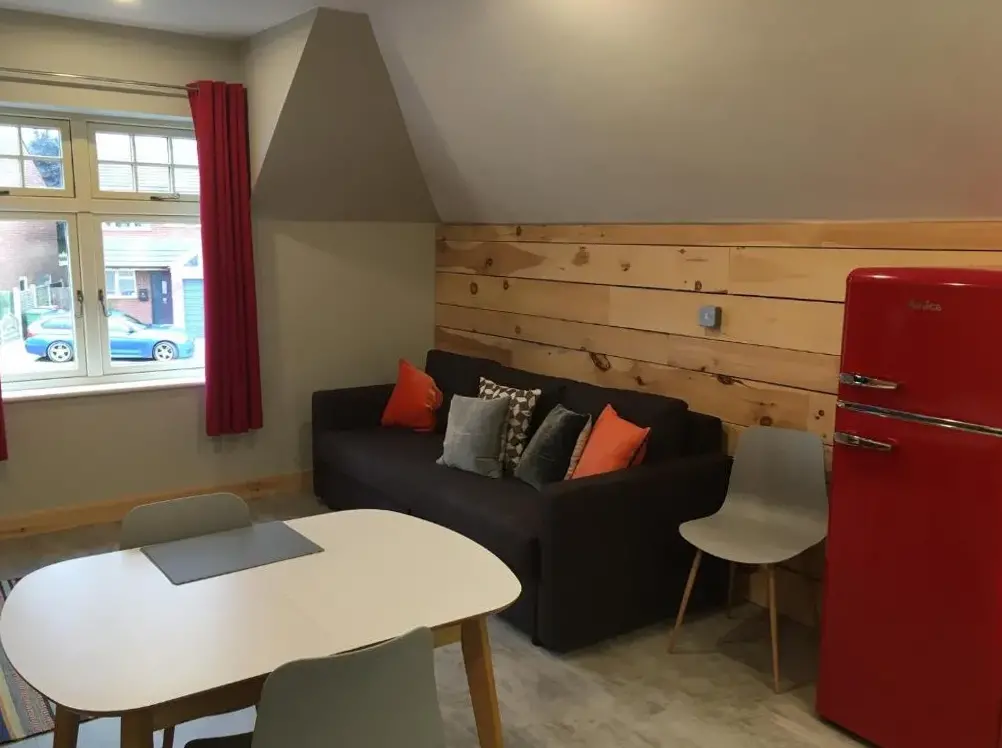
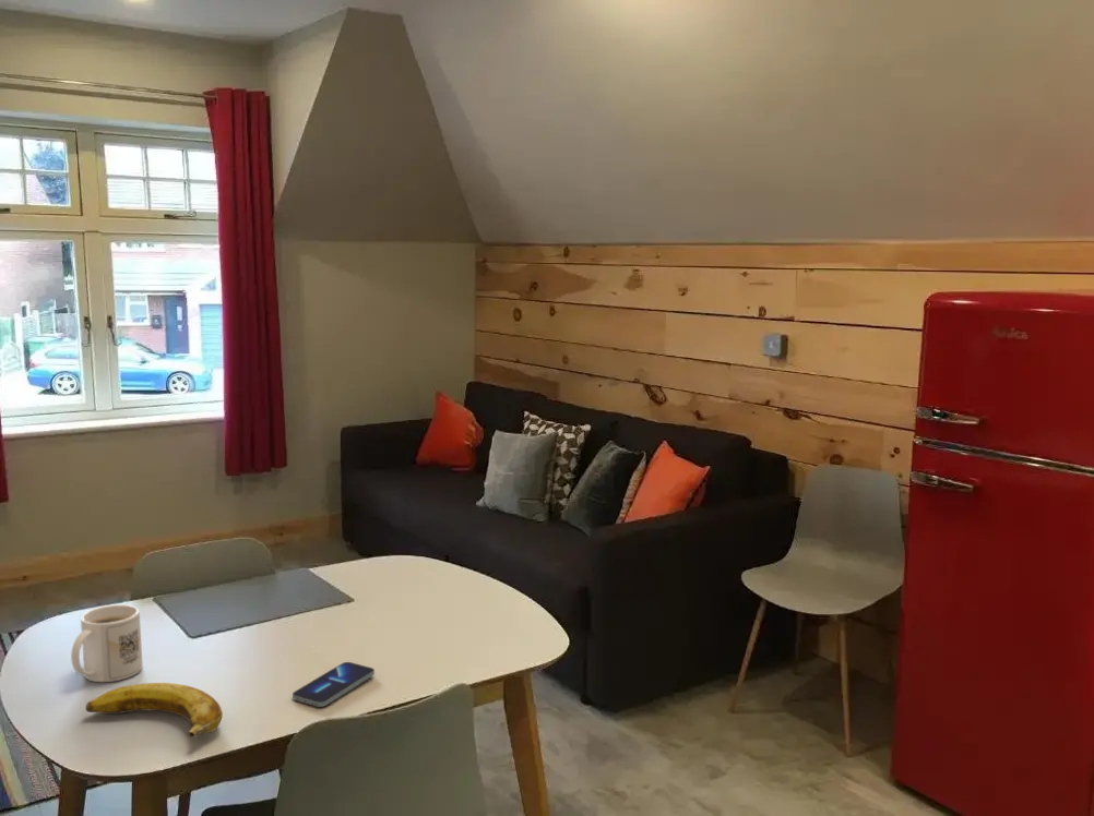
+ banana [85,682,224,739]
+ smartphone [292,661,376,708]
+ mug [70,603,144,683]
